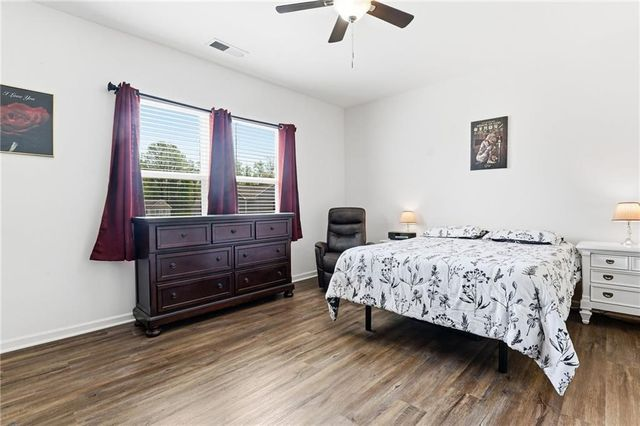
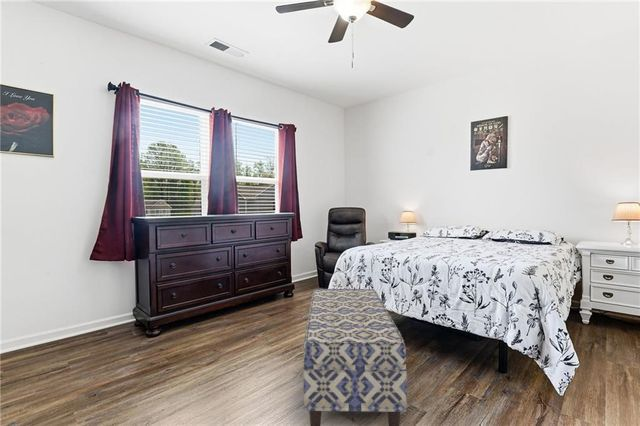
+ bench [302,288,408,426]
